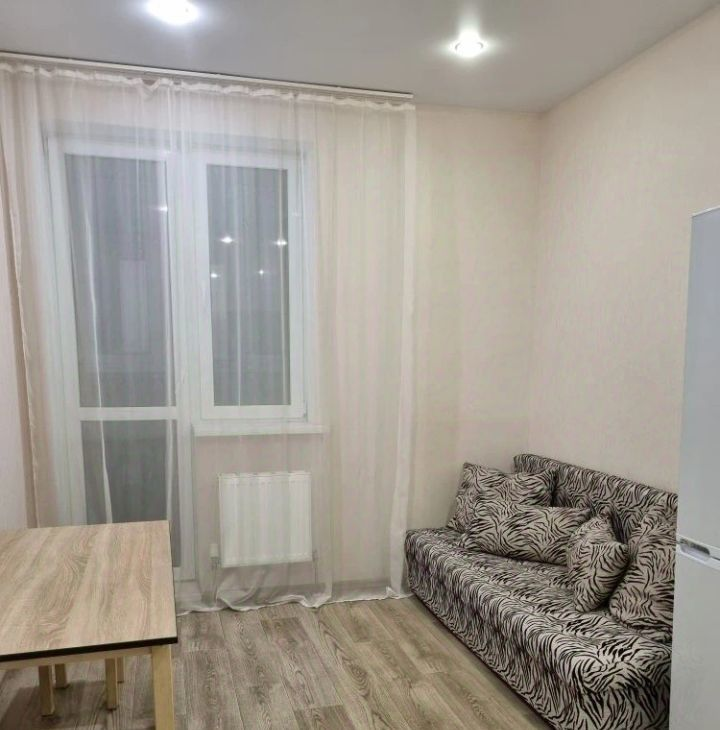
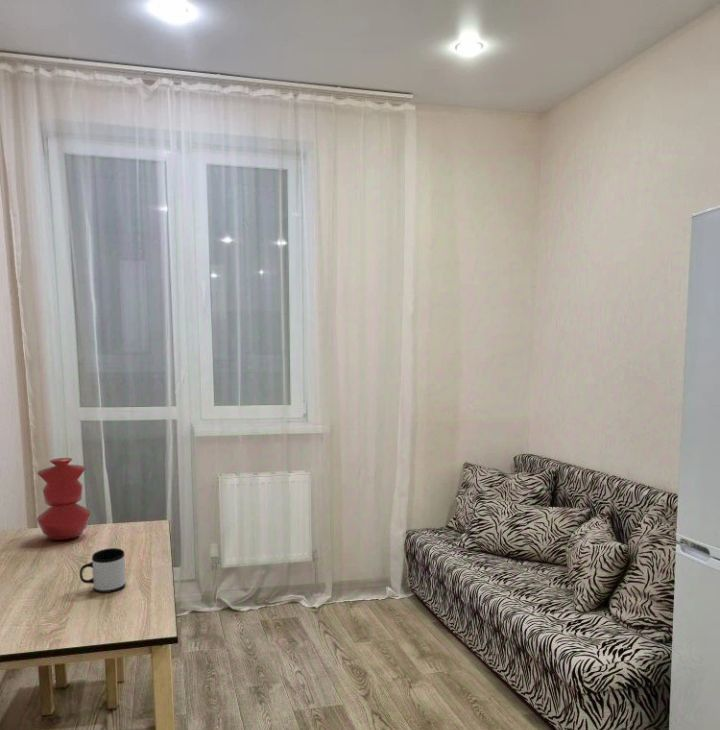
+ mug [79,547,127,594]
+ vase [36,457,92,541]
